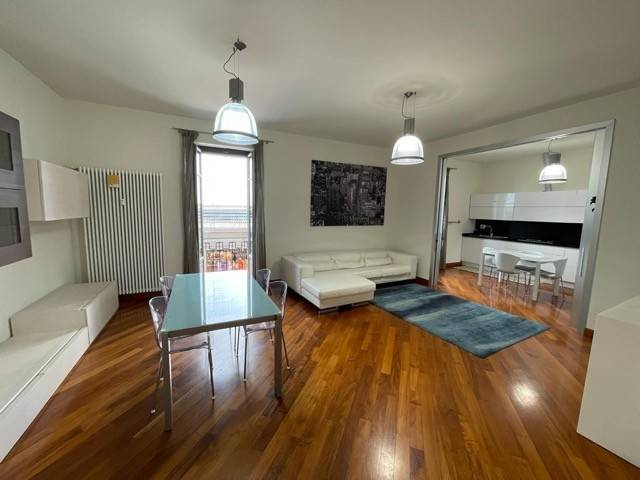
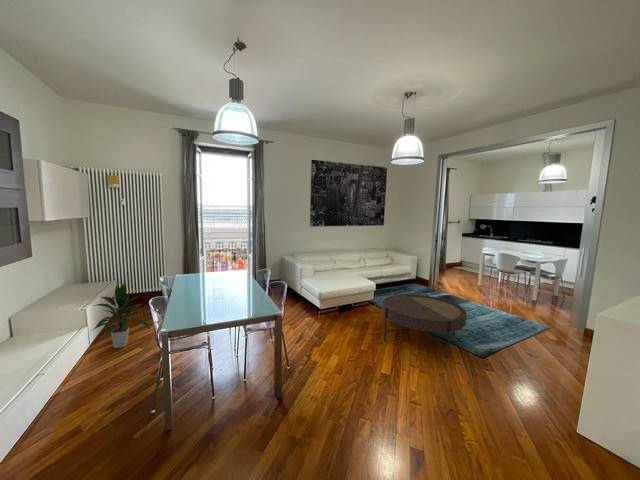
+ indoor plant [90,282,152,349]
+ coffee table [381,293,468,359]
